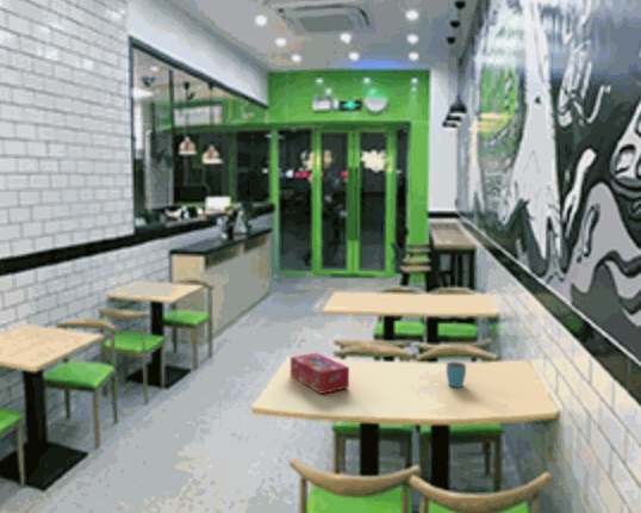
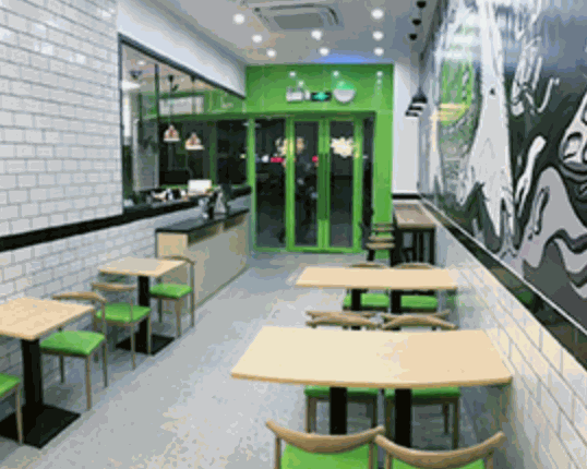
- tissue box [290,352,350,395]
- mug [446,360,467,389]
